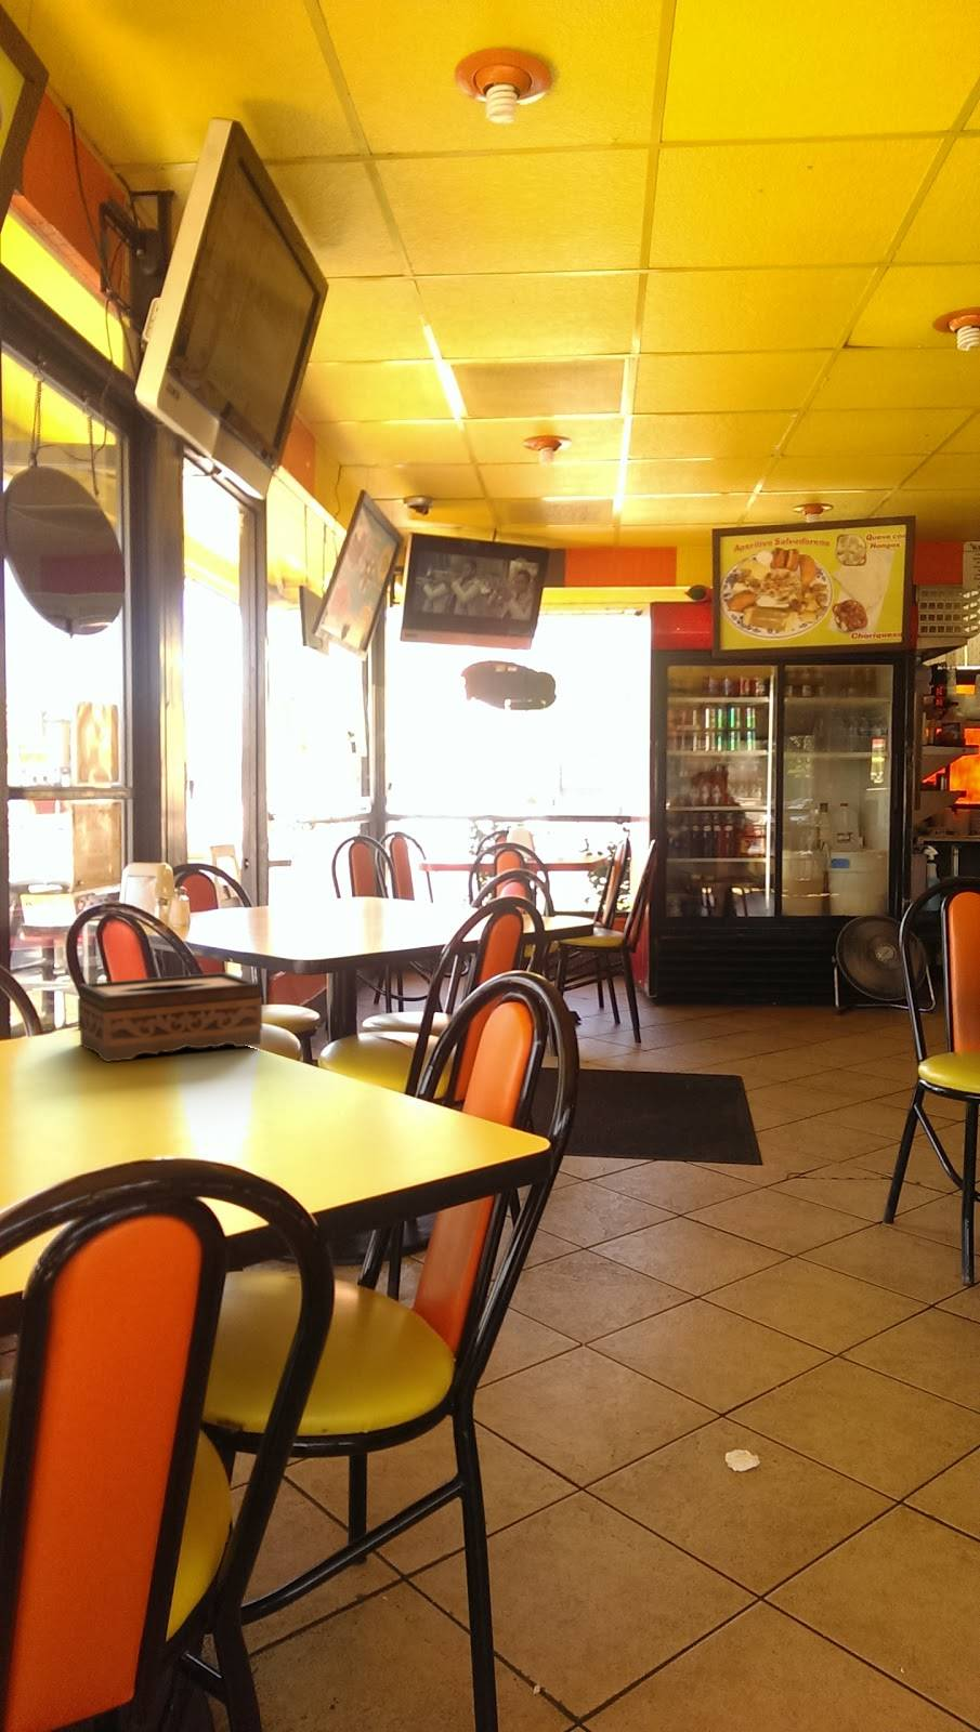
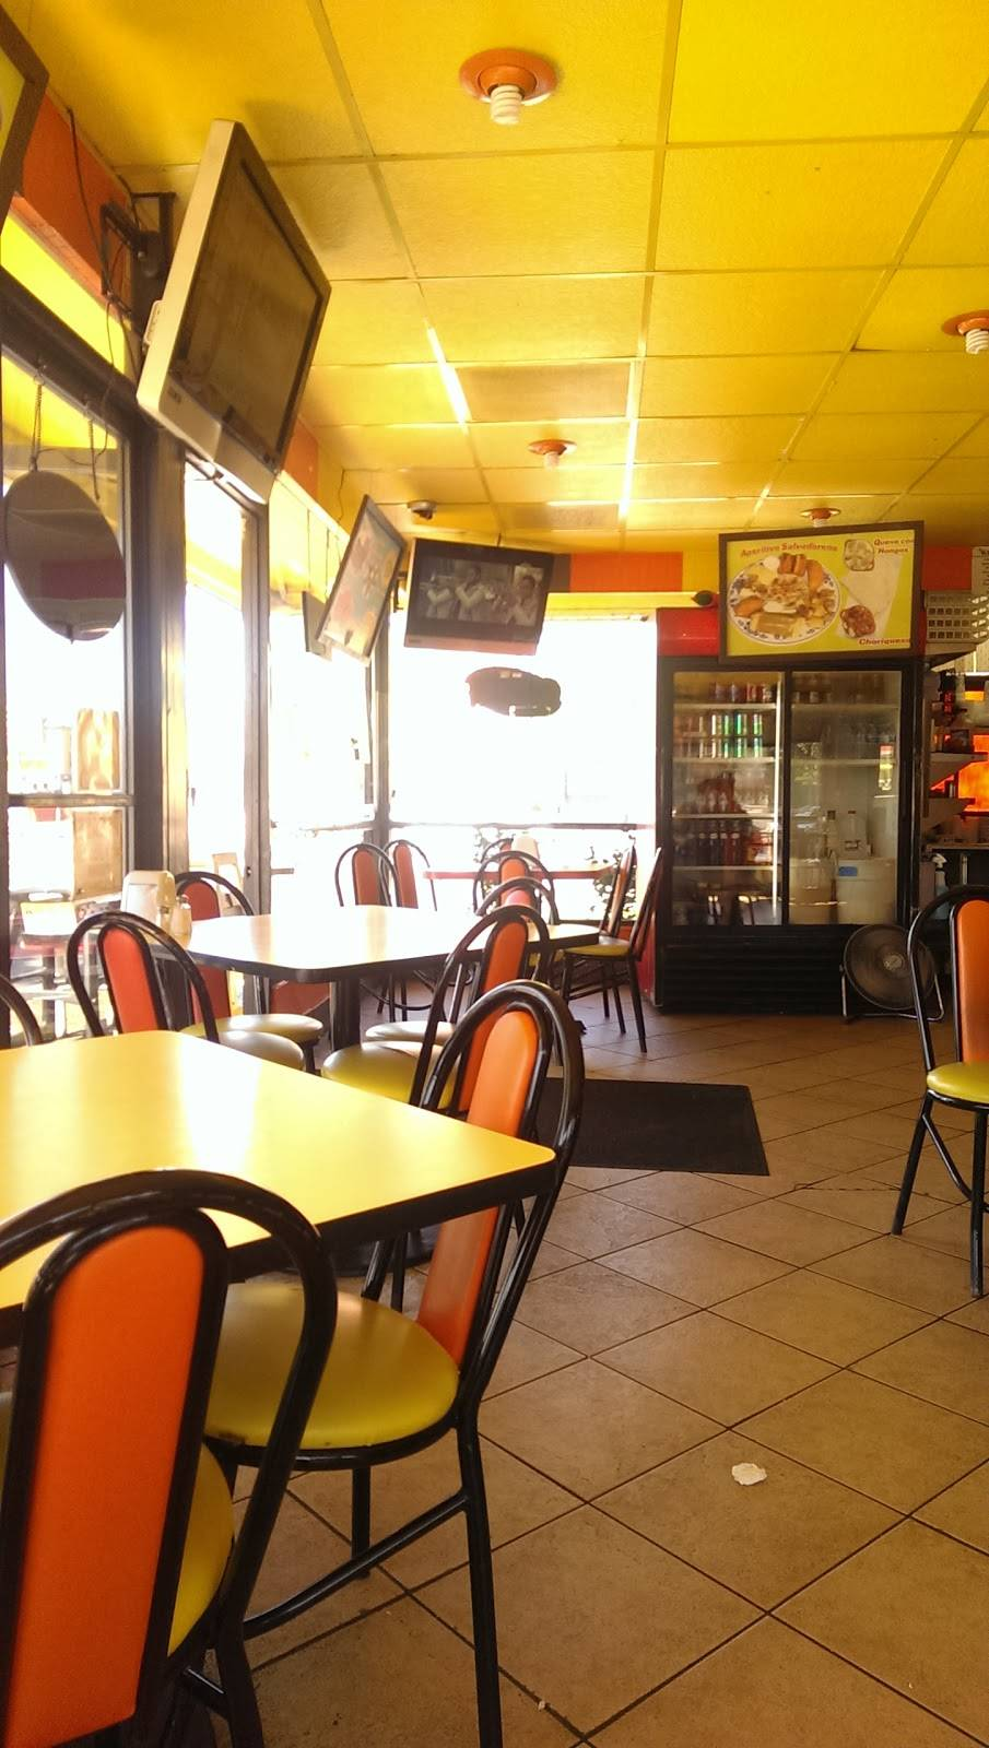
- tissue box [77,971,263,1063]
